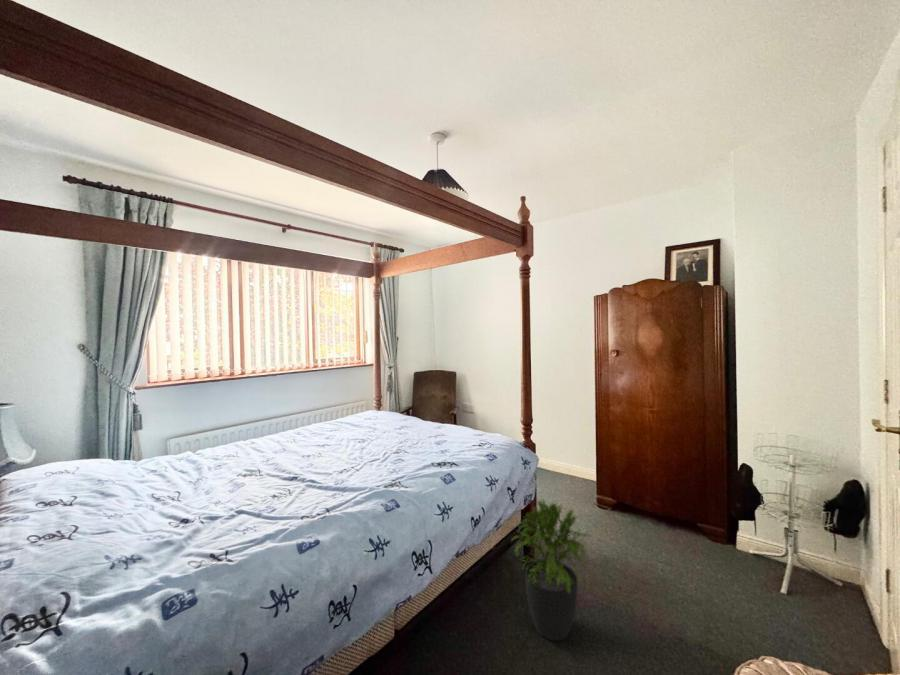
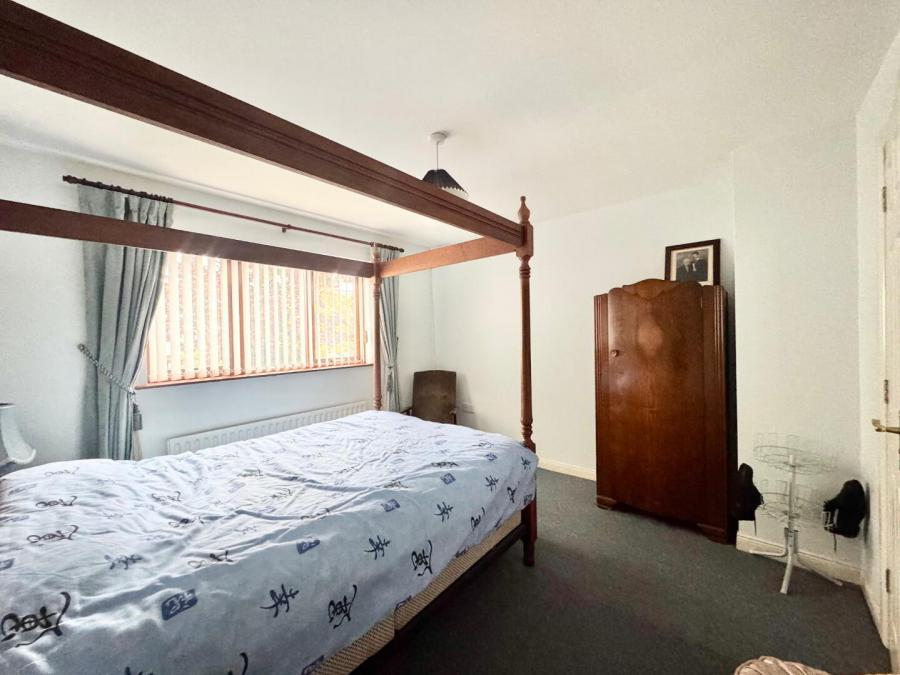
- potted plant [509,499,594,642]
